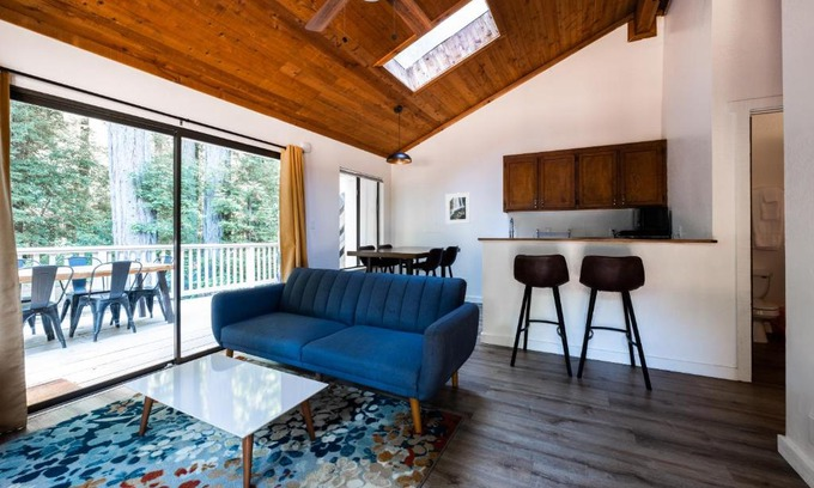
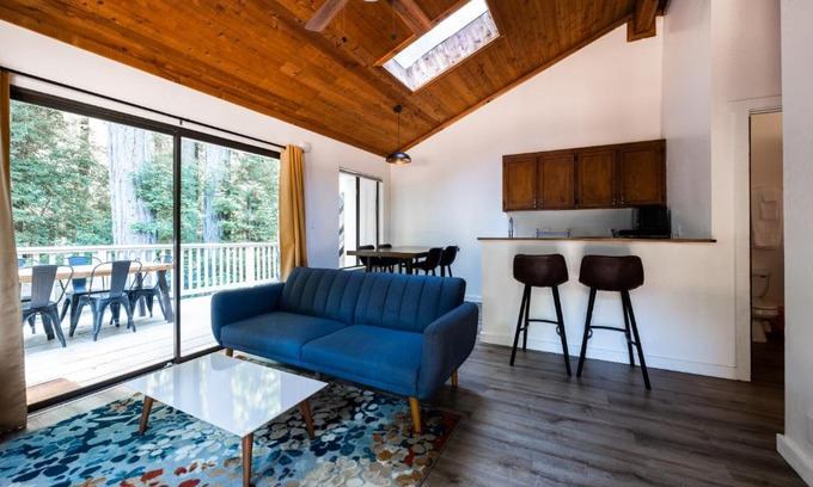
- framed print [444,191,472,225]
